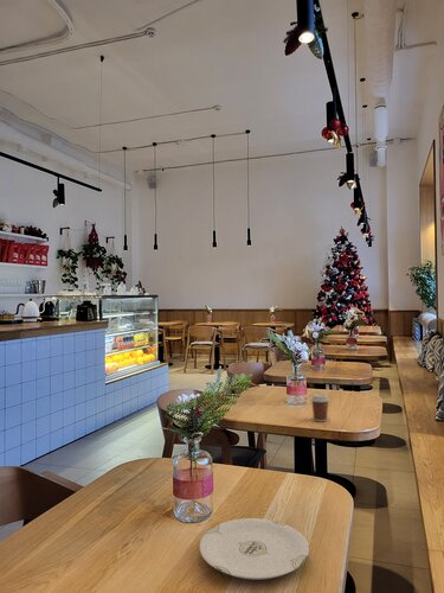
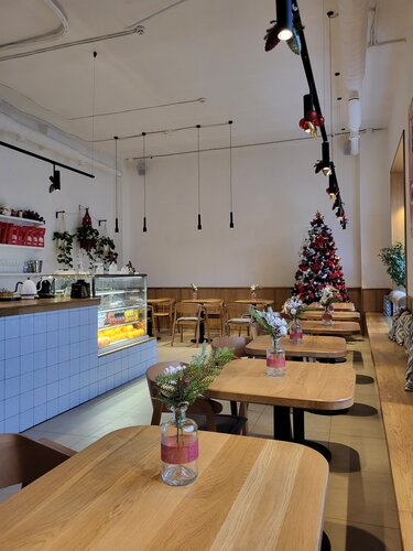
- coffee cup [309,393,330,422]
- plate [199,517,310,581]
